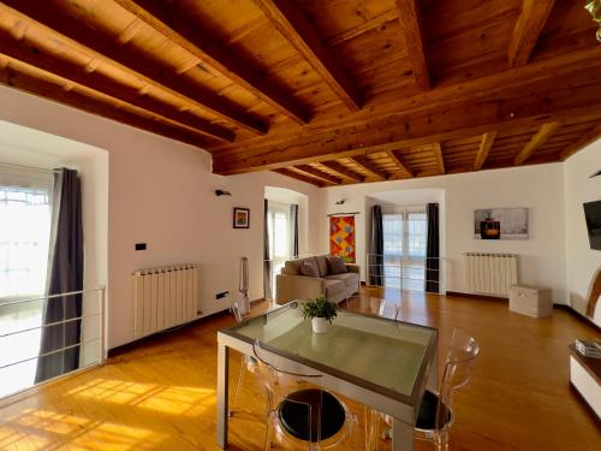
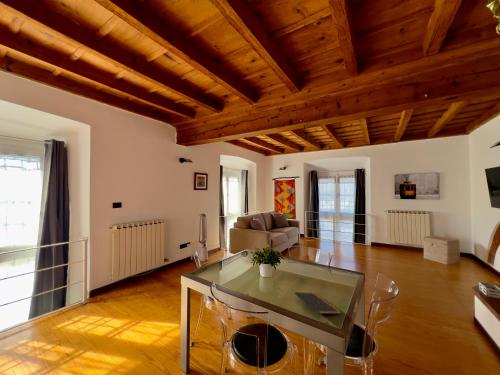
+ notepad [294,291,342,321]
